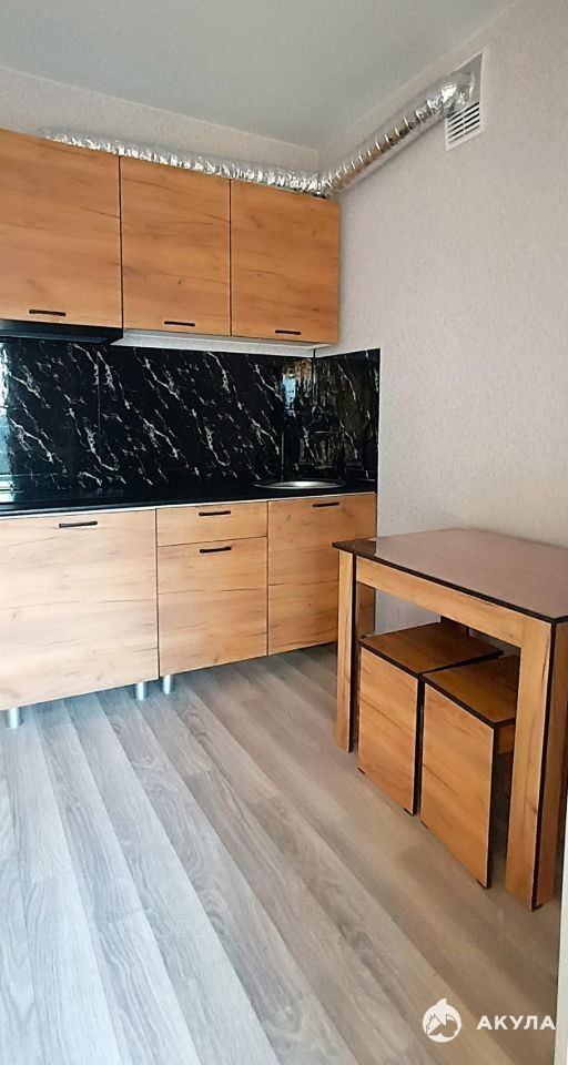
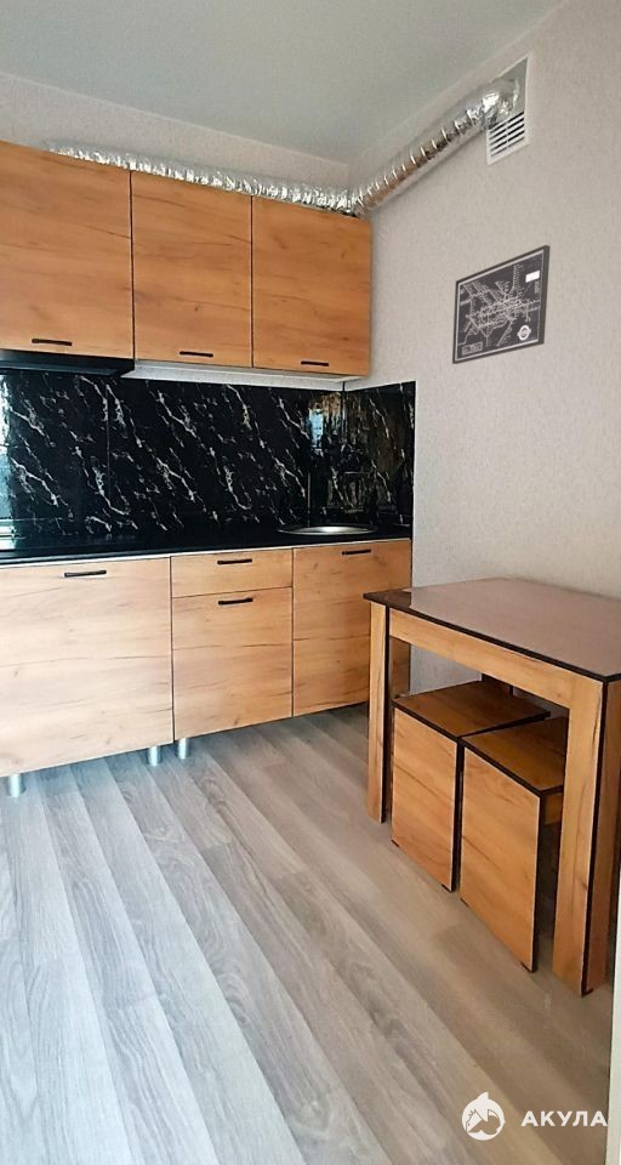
+ wall art [451,244,552,365]
